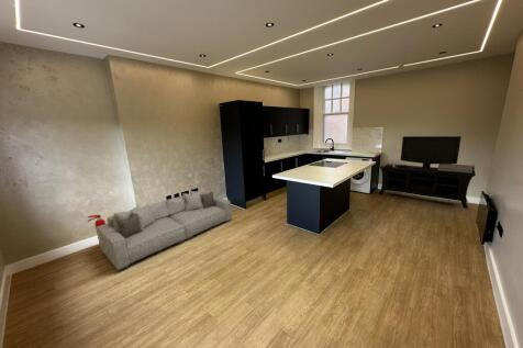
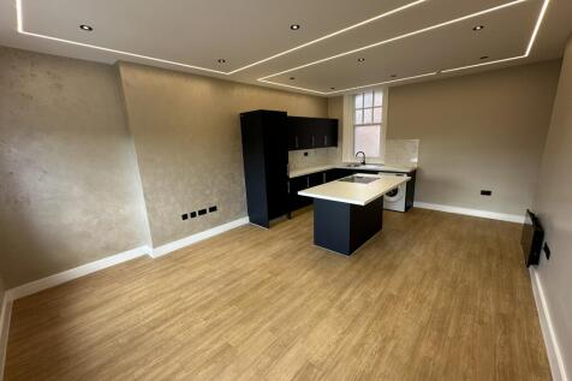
- fire extinguisher [87,214,107,249]
- sofa [96,187,233,271]
- media console [378,135,477,210]
